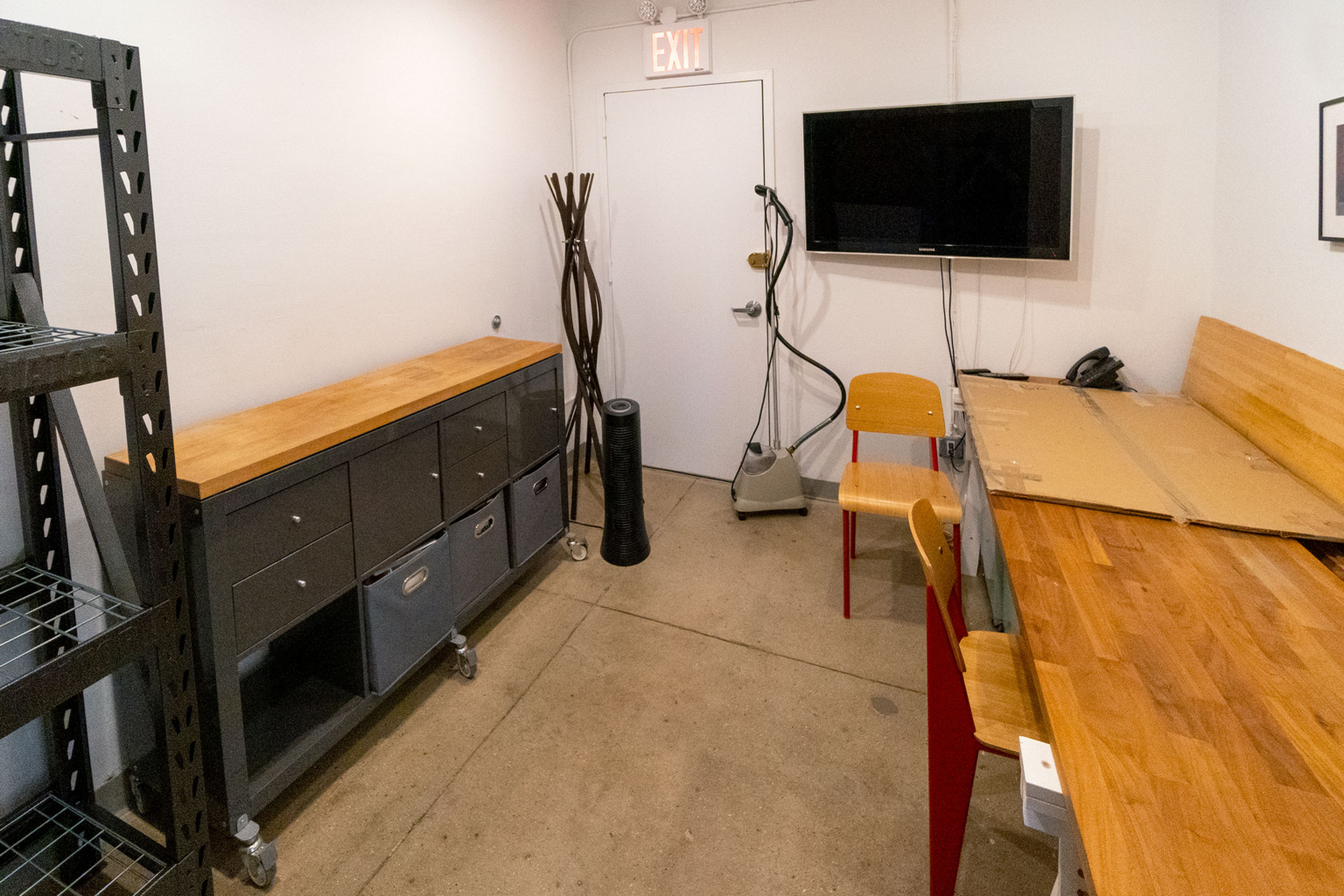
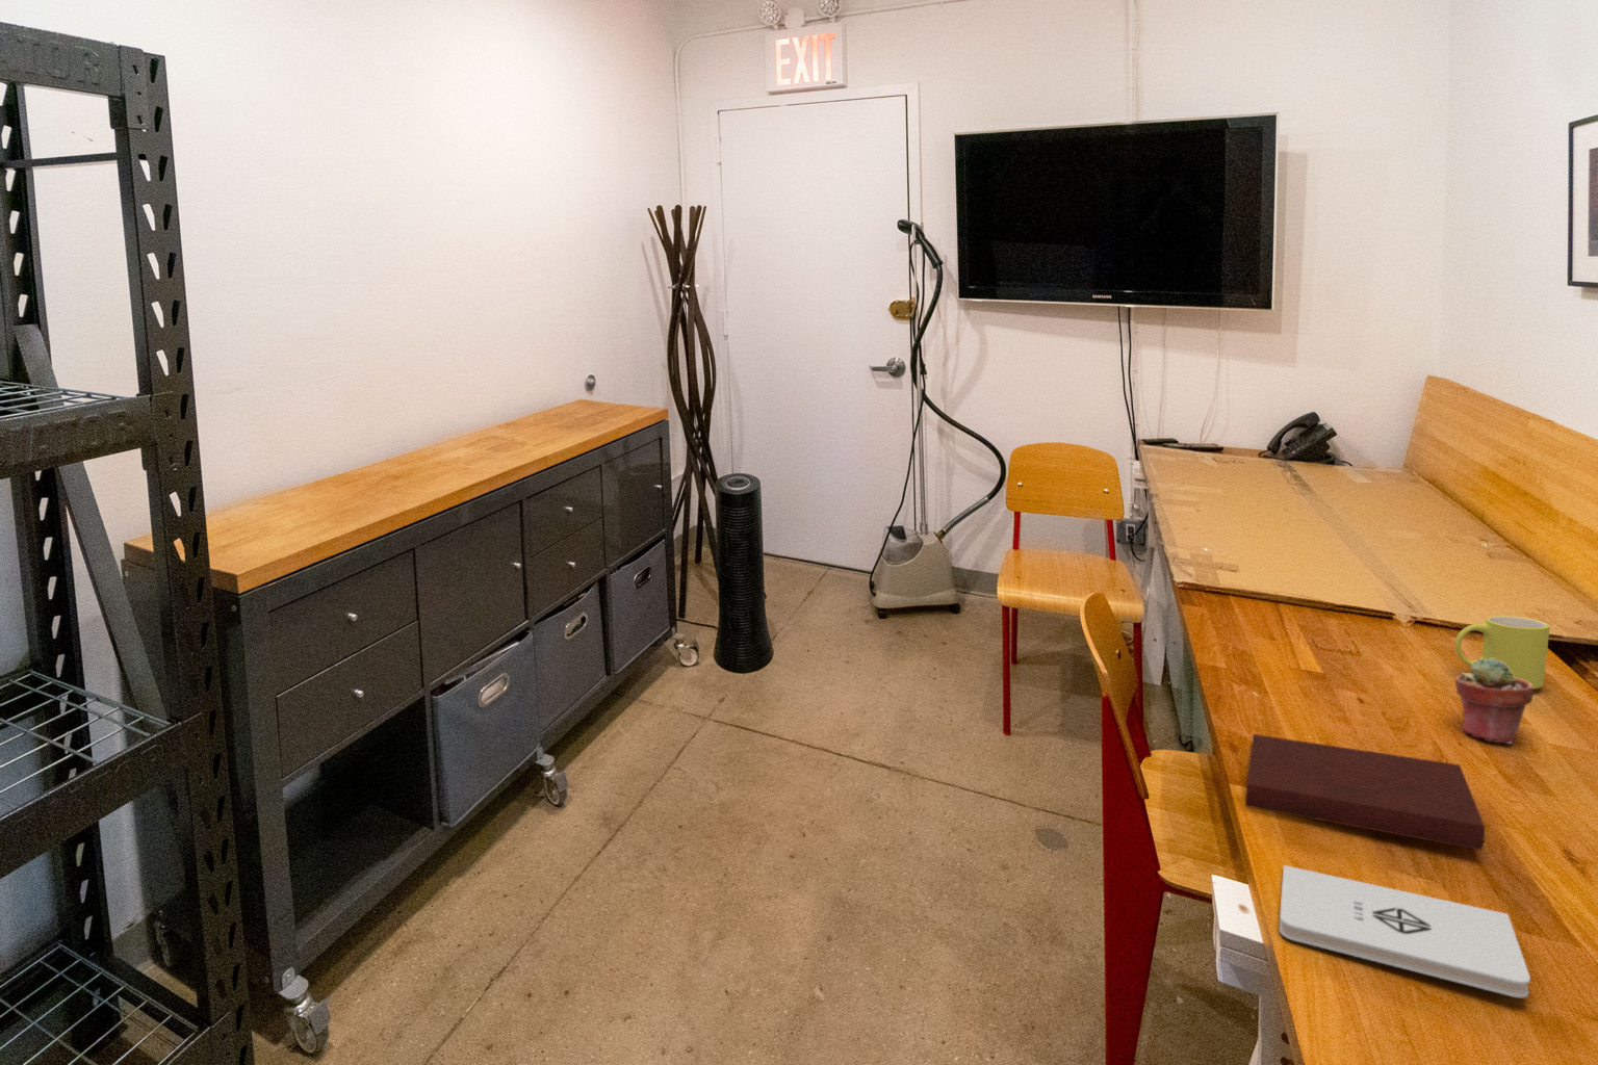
+ potted succulent [1454,657,1534,745]
+ notepad [1278,864,1531,998]
+ notebook [1245,733,1486,852]
+ mug [1454,615,1552,691]
